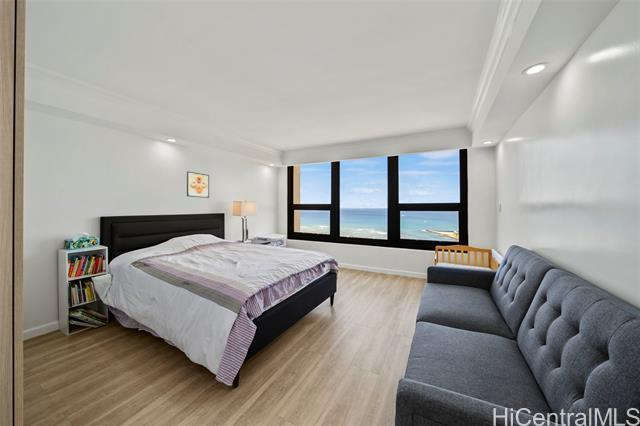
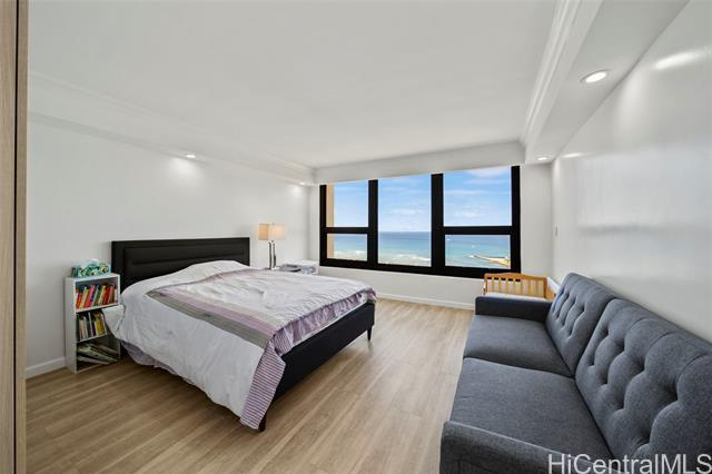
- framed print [186,171,210,199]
